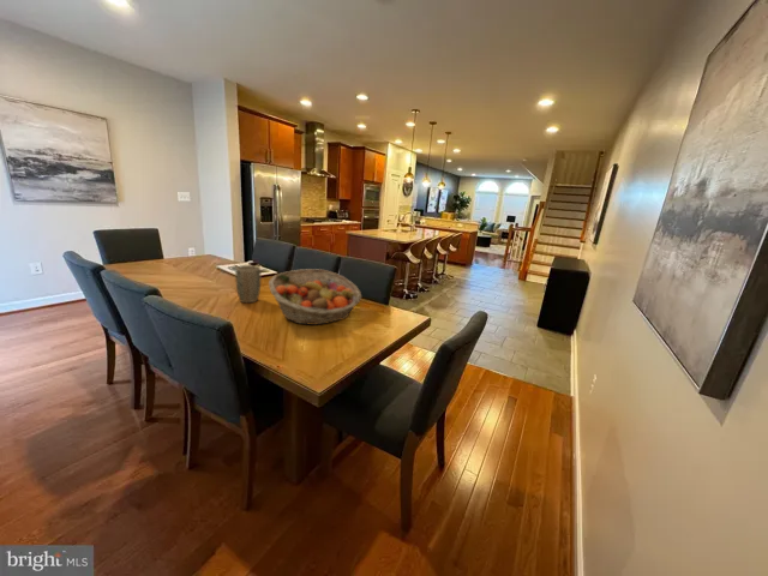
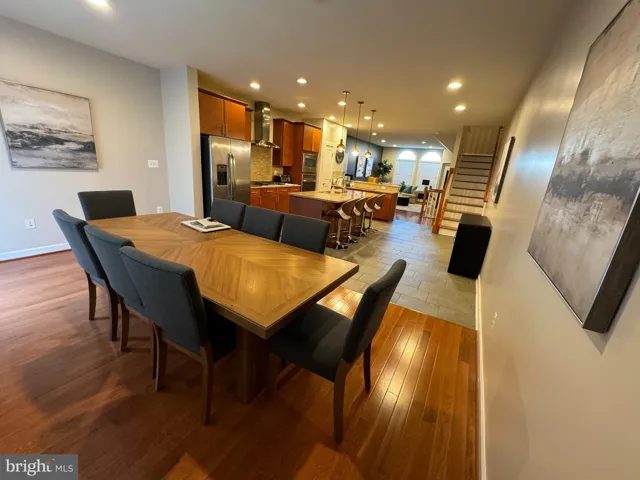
- plant pot [234,264,262,304]
- fruit basket [268,268,362,326]
